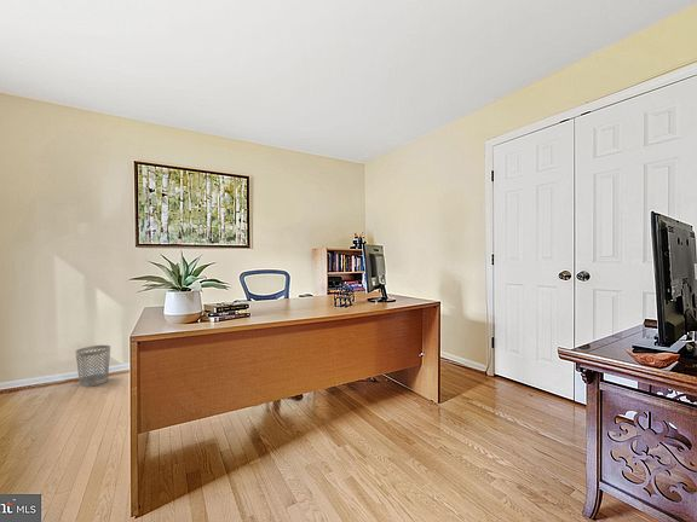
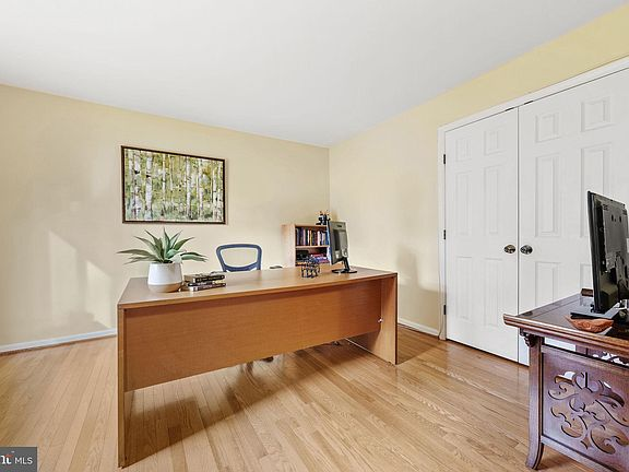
- wastebasket [75,344,111,388]
